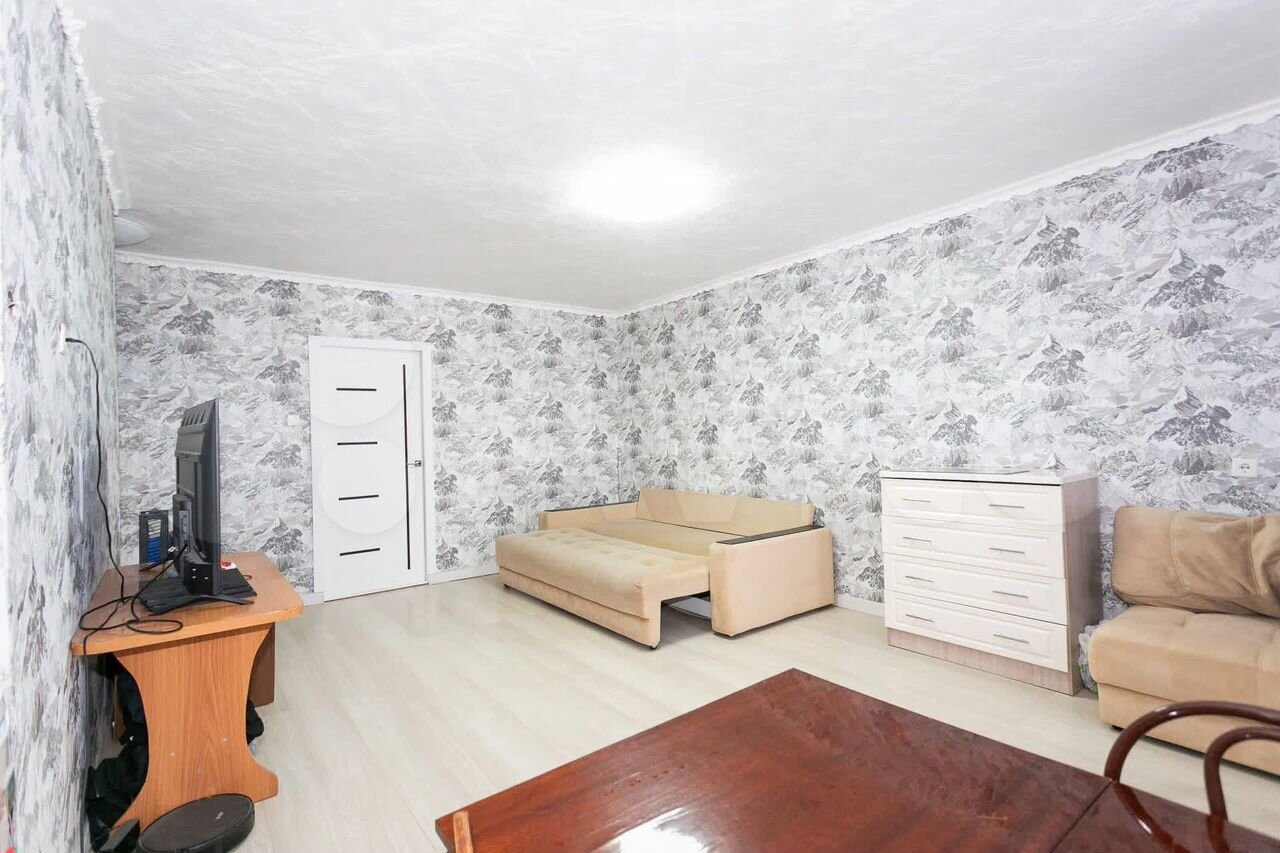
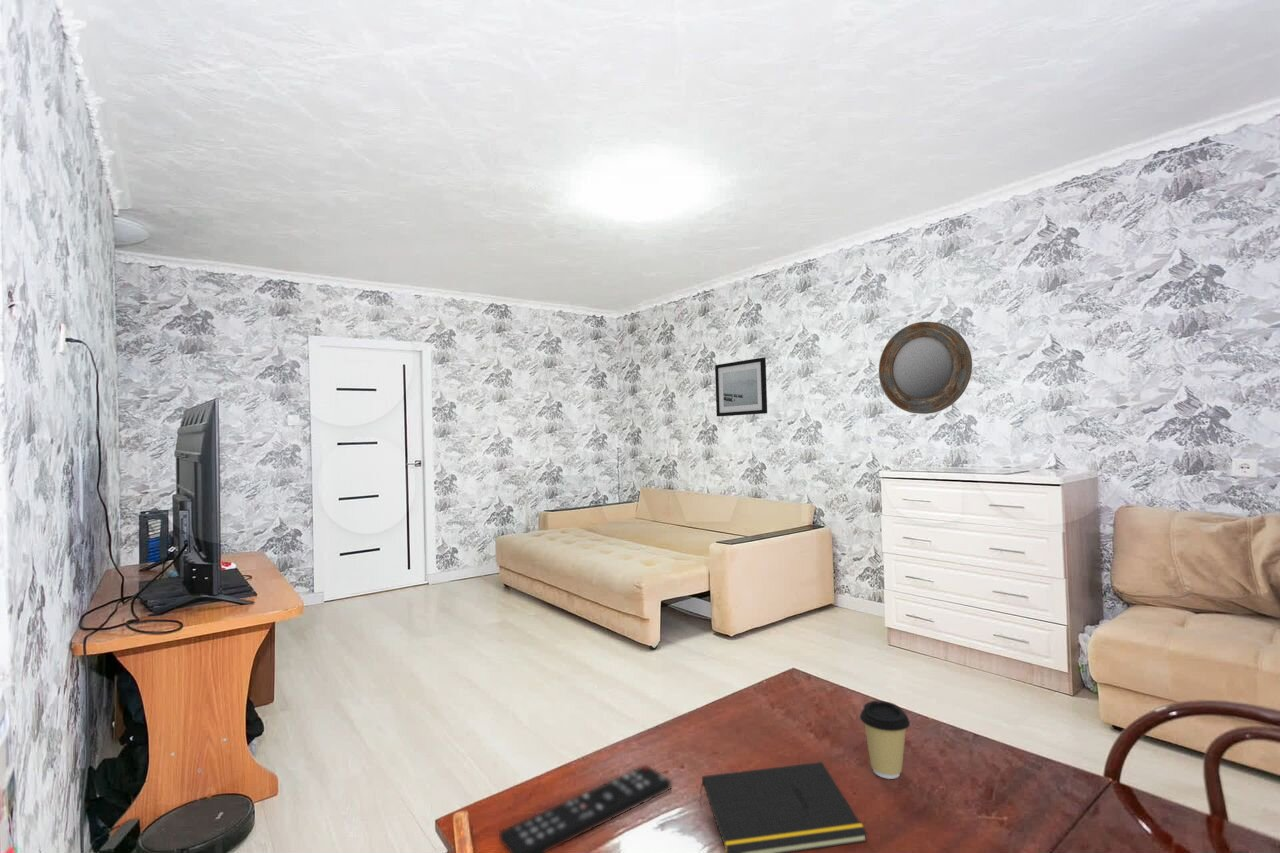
+ home mirror [878,321,973,415]
+ remote control [498,764,672,853]
+ coffee cup [859,700,911,780]
+ wall art [714,357,768,417]
+ notepad [698,761,869,853]
